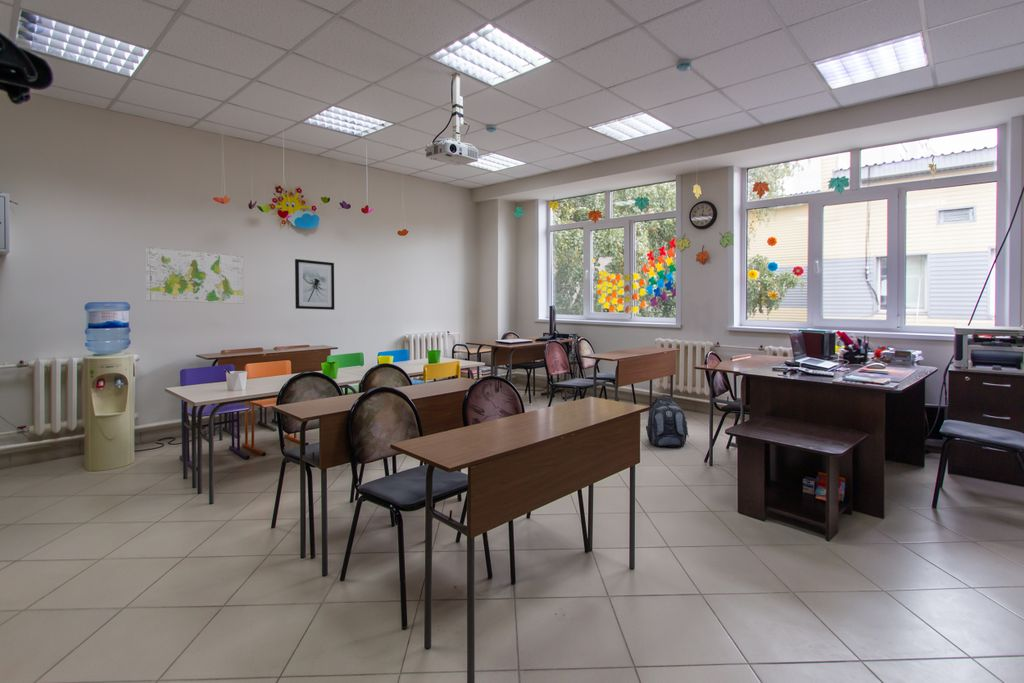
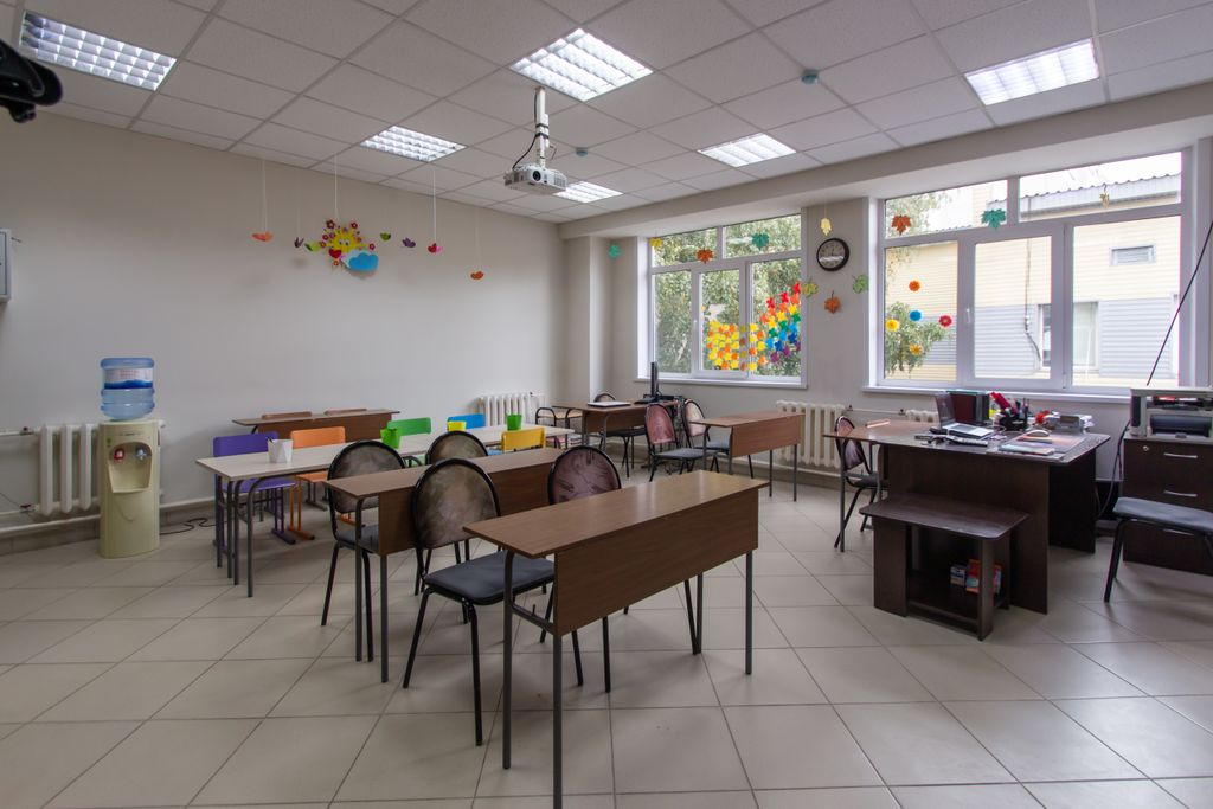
- wall art [294,258,335,311]
- map [145,246,245,305]
- backpack [645,394,690,448]
